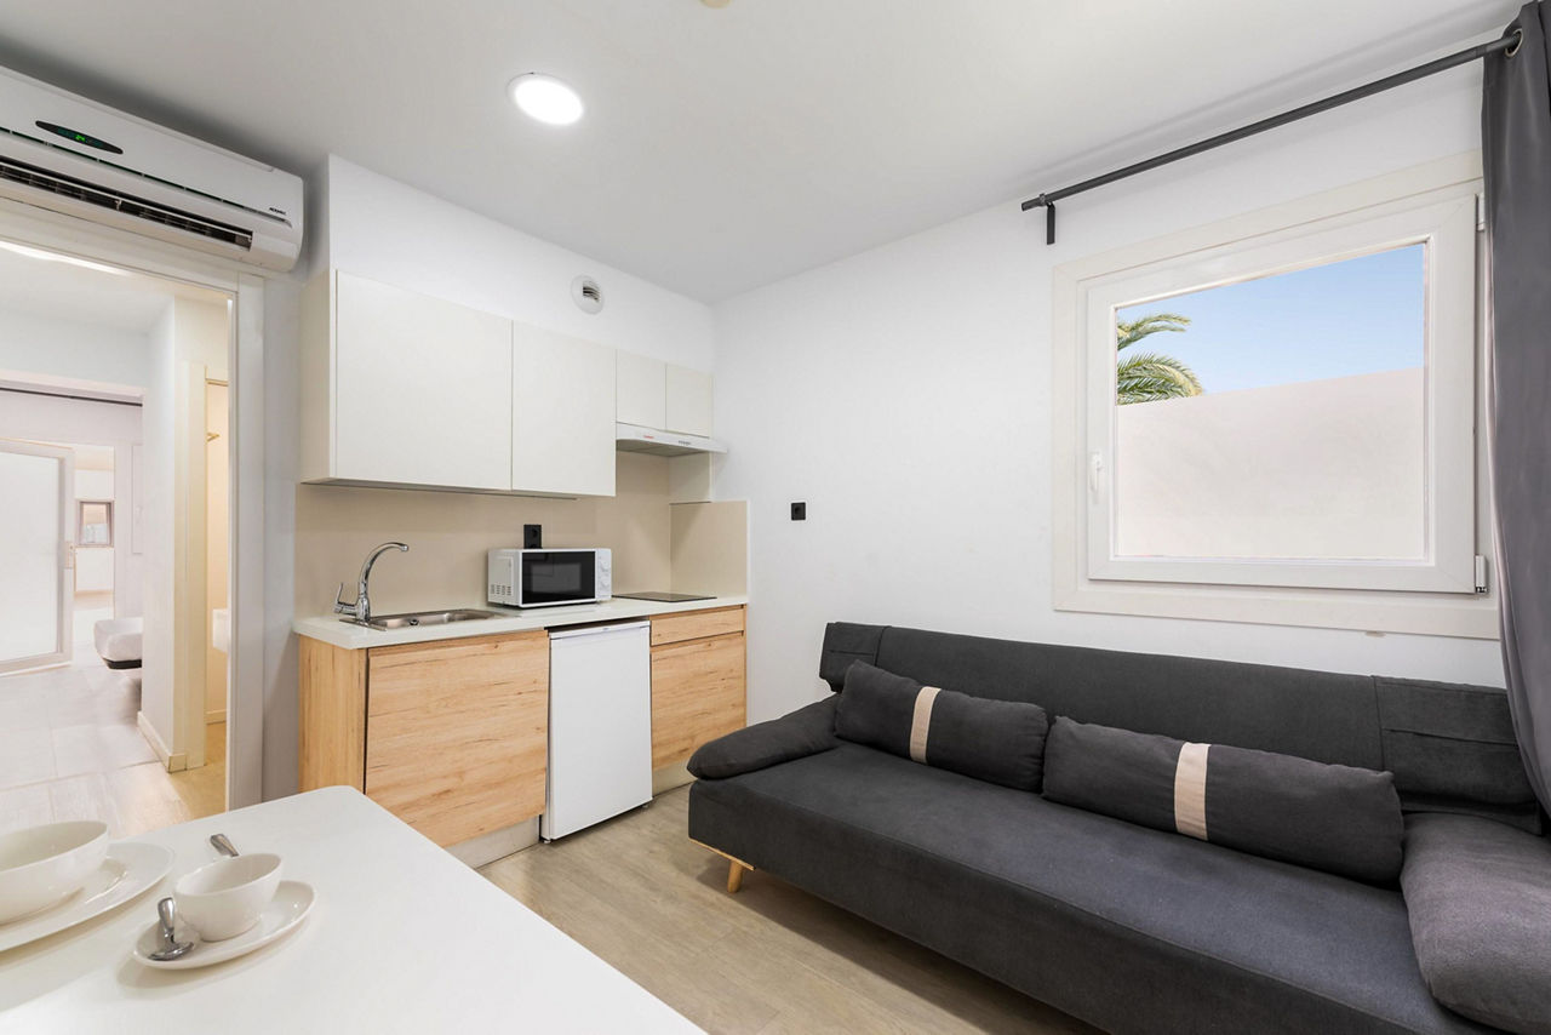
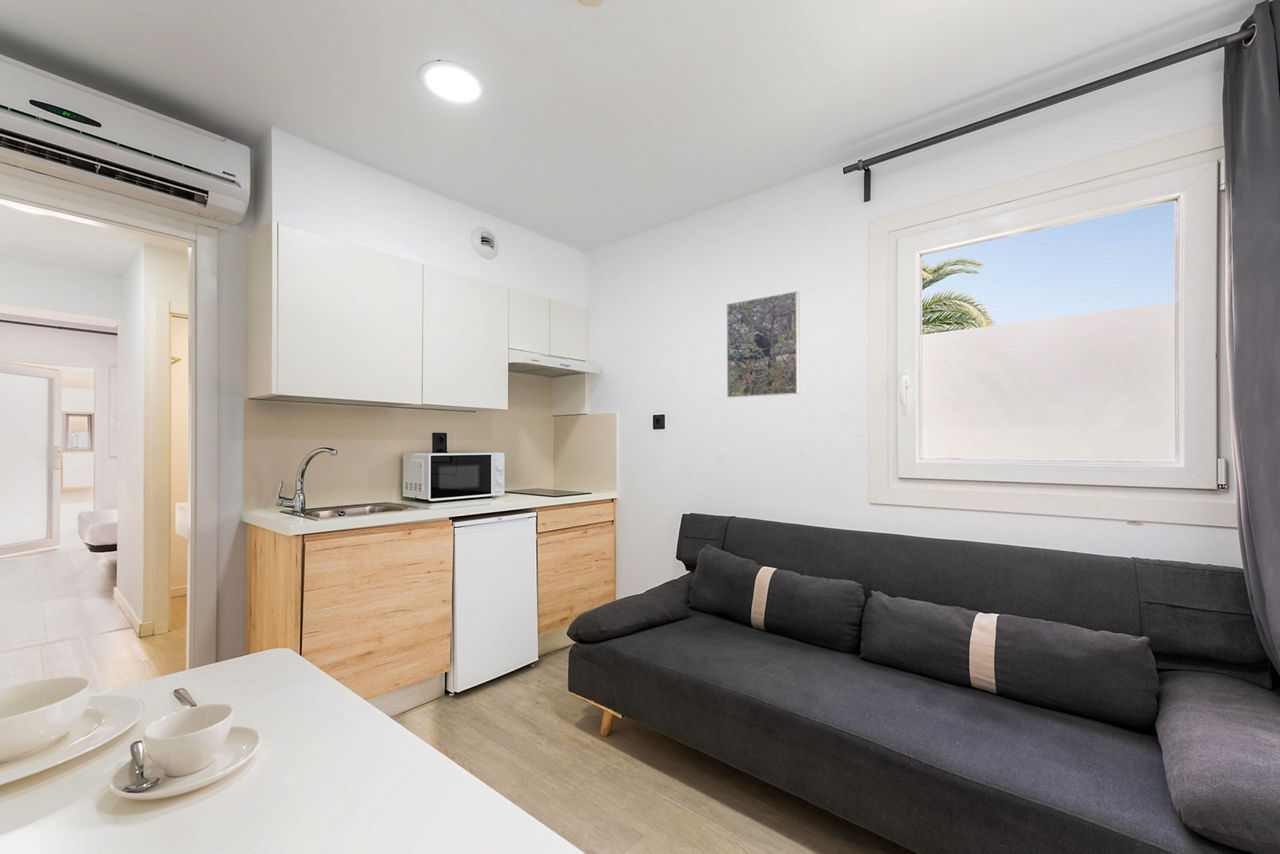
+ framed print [726,290,801,398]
